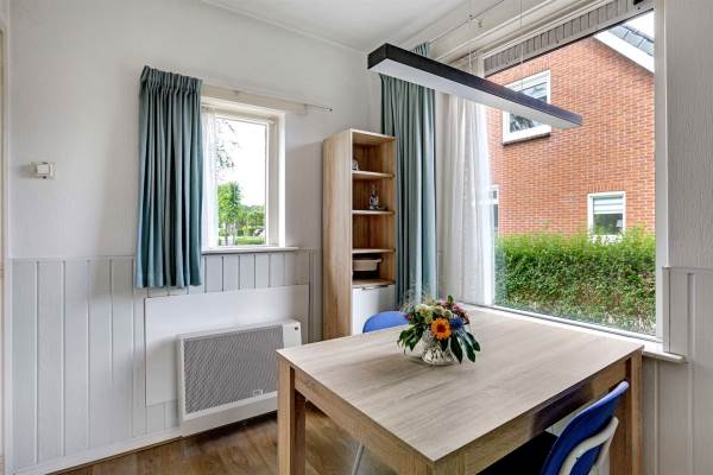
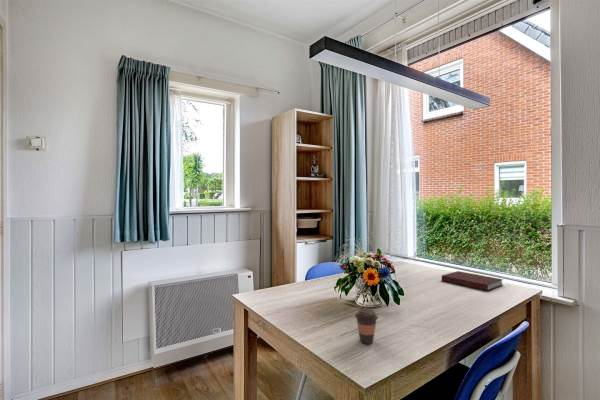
+ coffee cup [354,308,379,345]
+ notebook [441,270,504,292]
